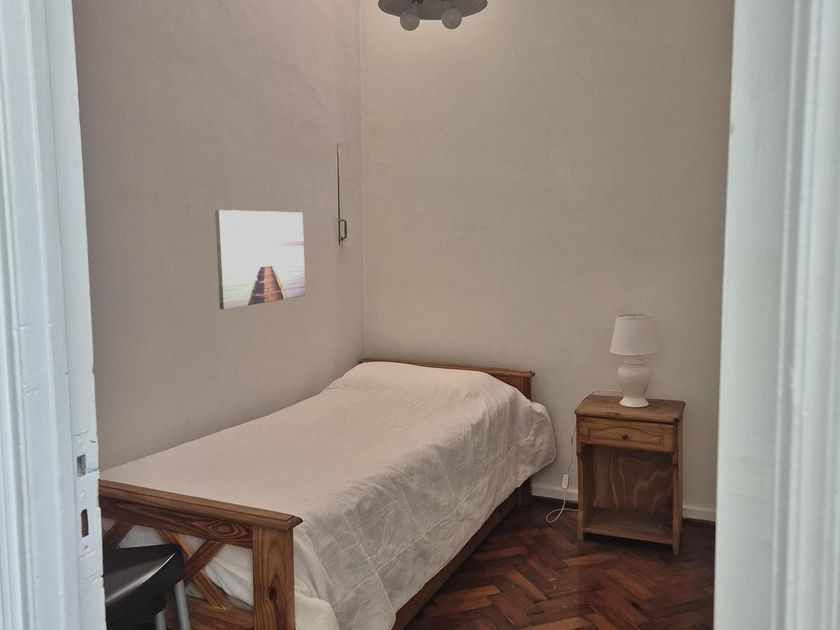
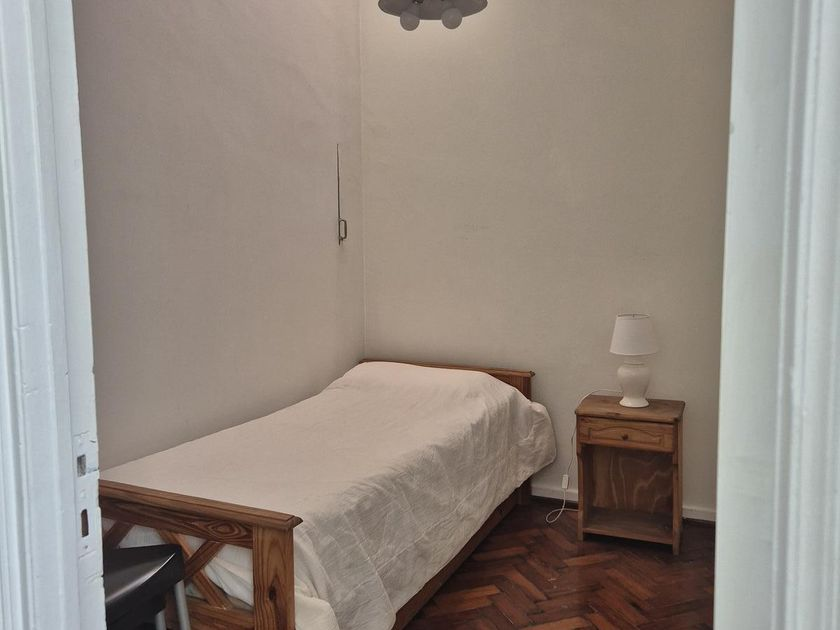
- wall art [214,209,306,310]
